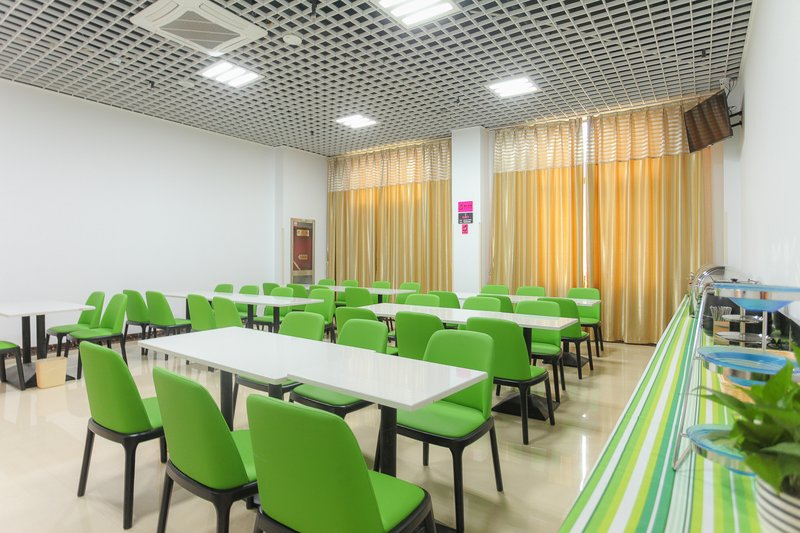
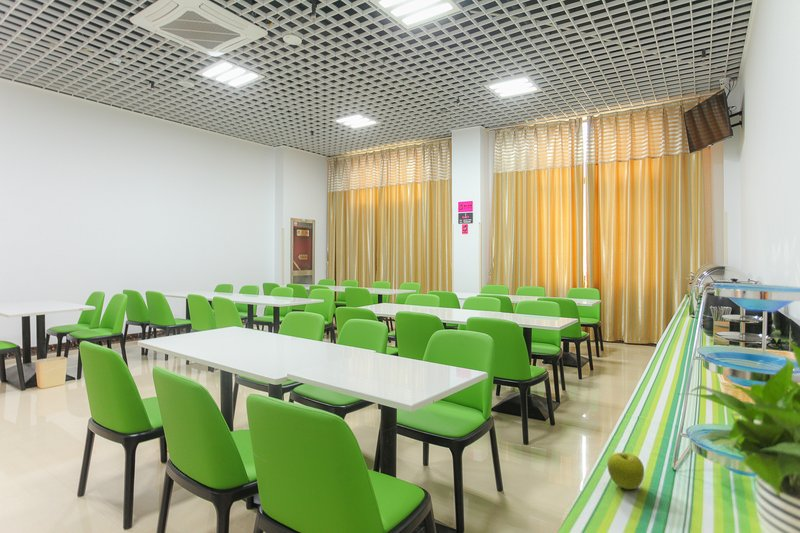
+ fruit [606,452,645,490]
